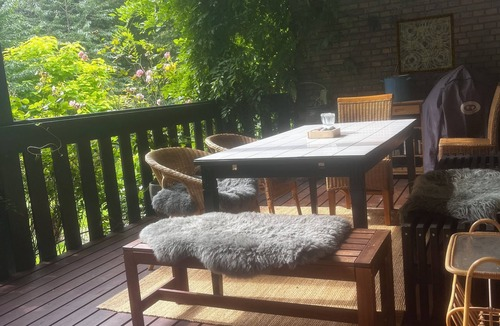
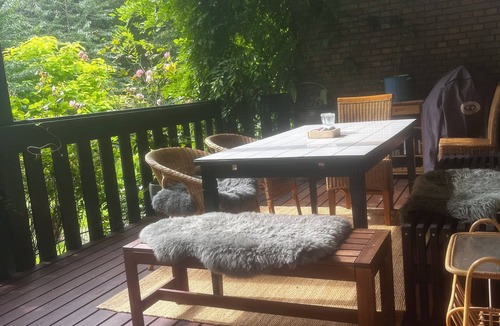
- wall art [395,12,456,76]
